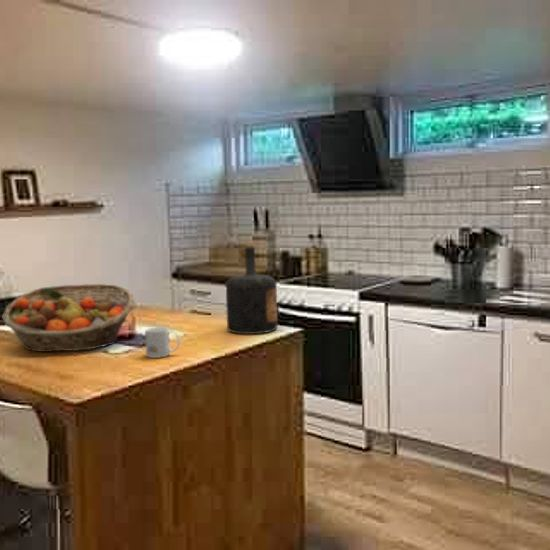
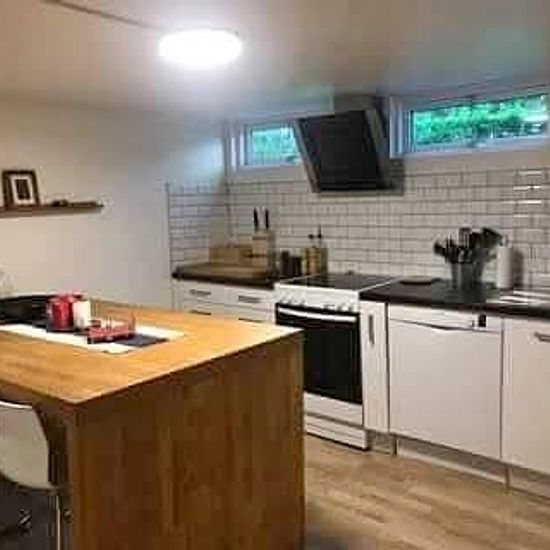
- fruit basket [1,283,136,353]
- mug [144,326,181,359]
- bottle [225,243,279,335]
